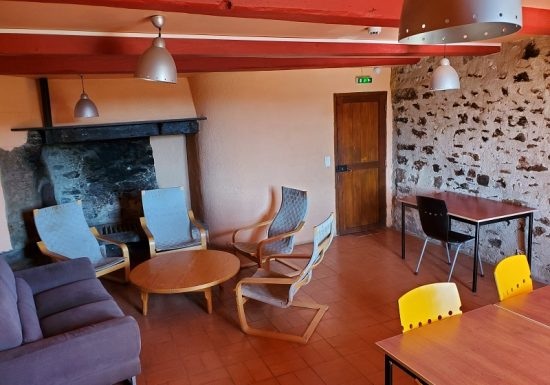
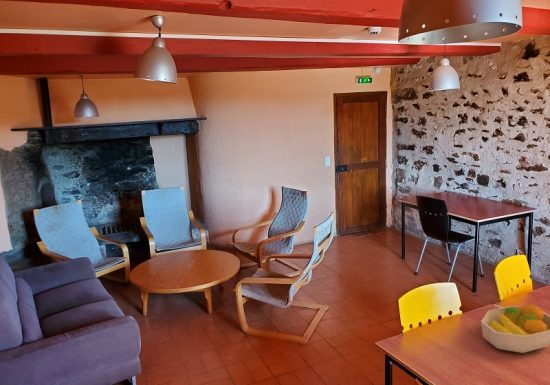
+ fruit bowl [480,303,550,354]
